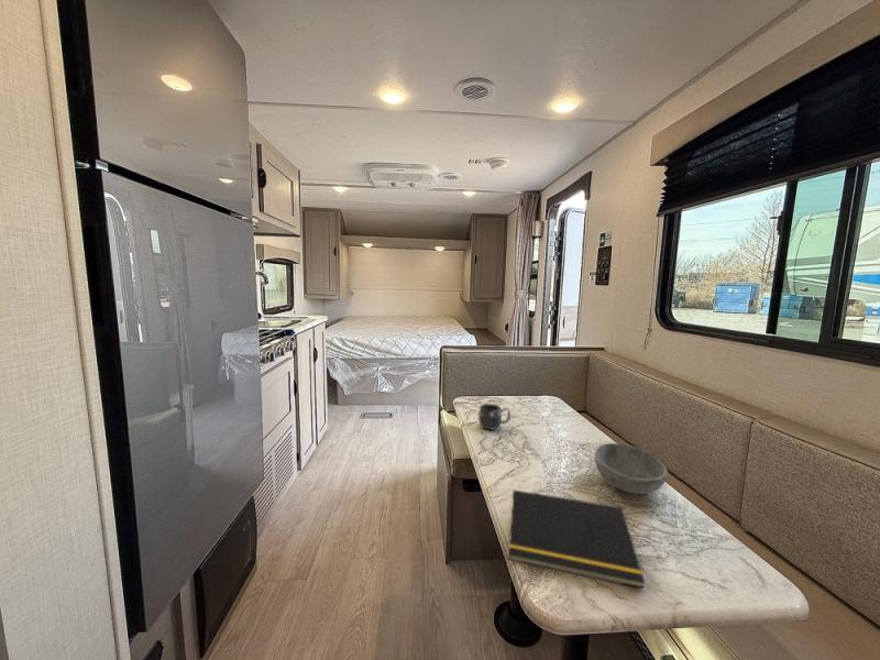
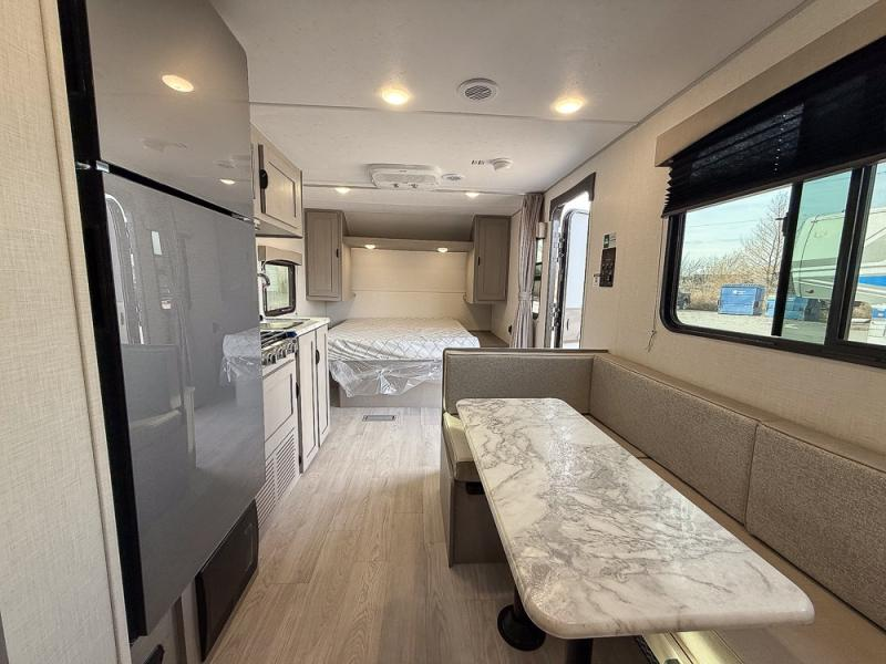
- mug [477,403,512,430]
- bowl [594,442,669,495]
- notepad [507,488,646,590]
